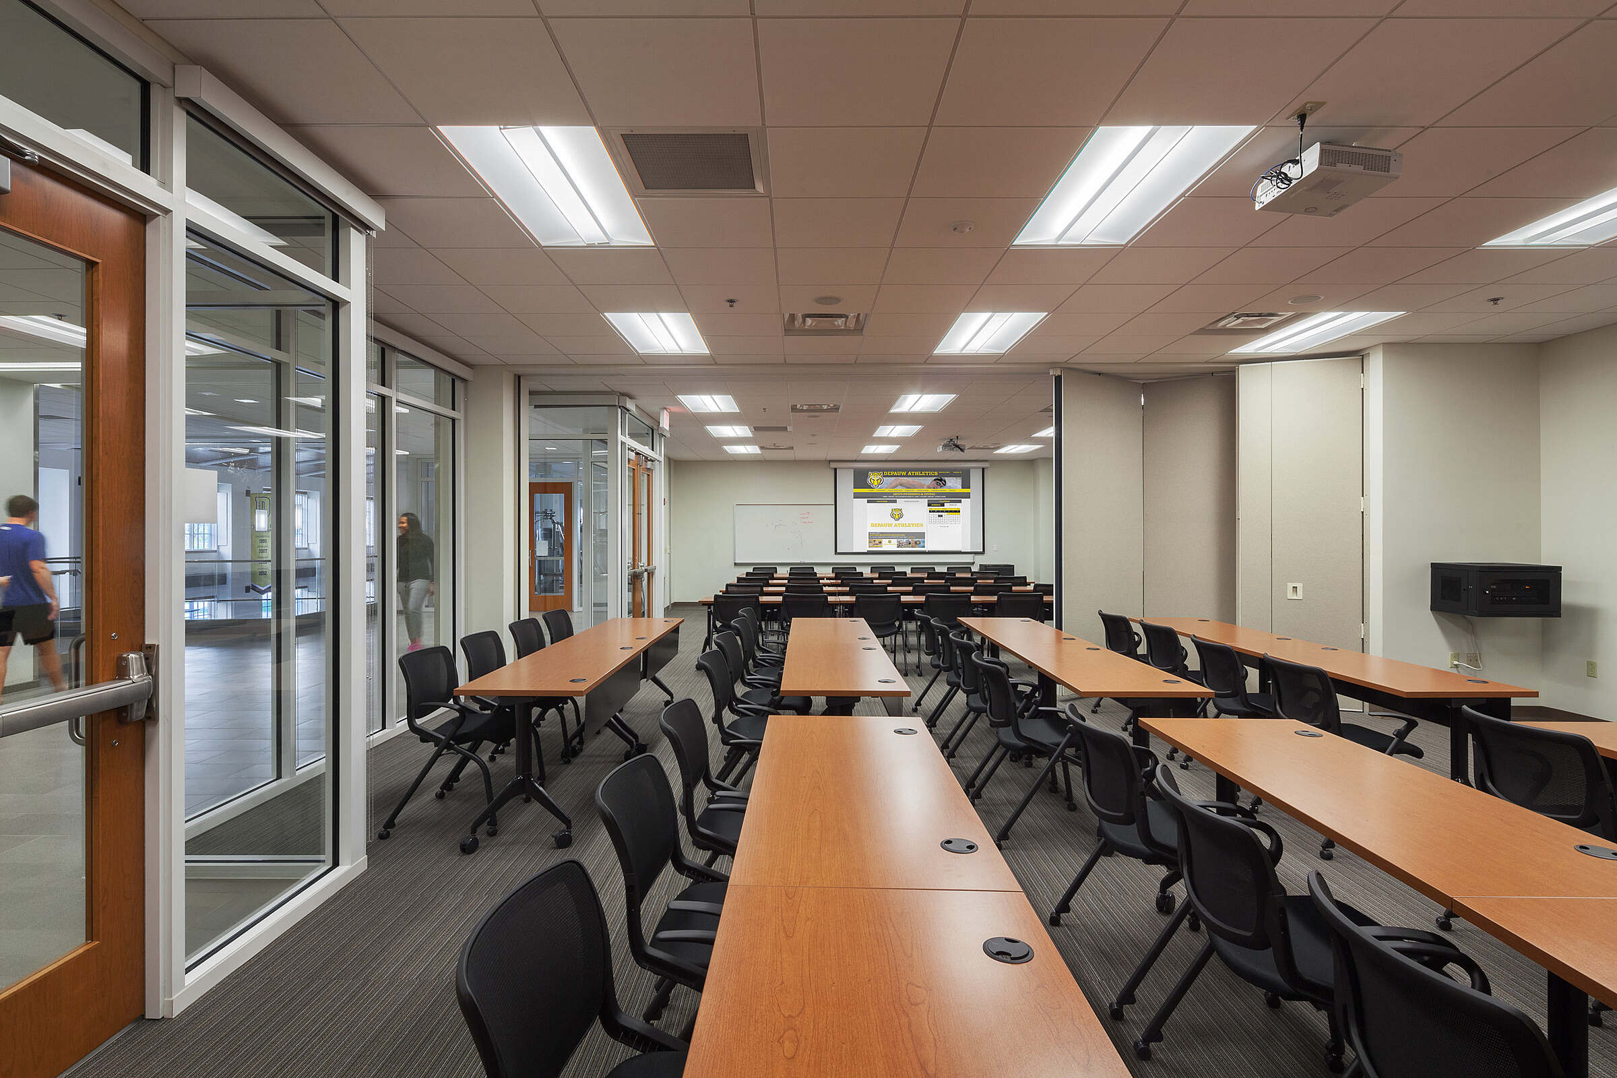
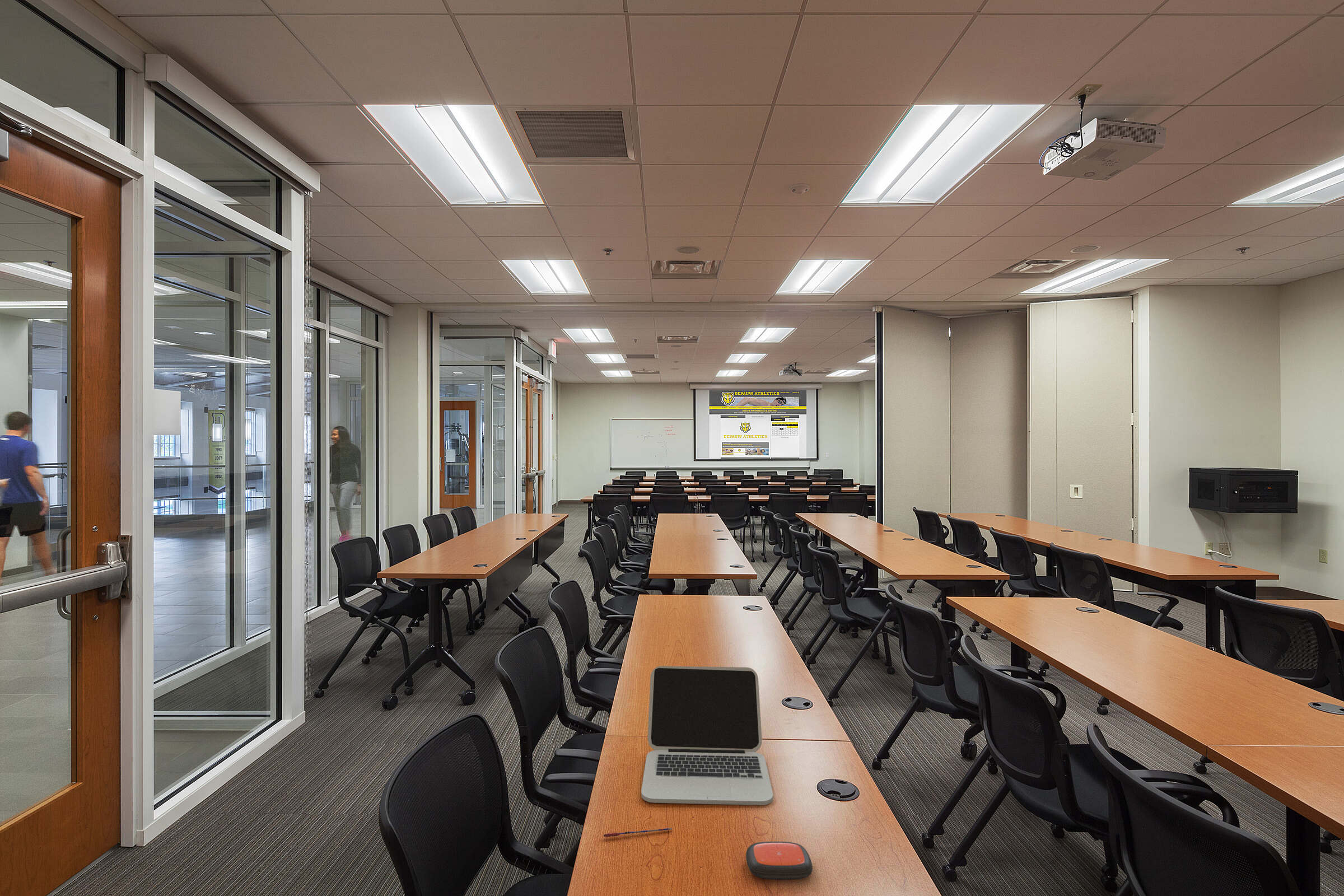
+ remote control [745,841,813,880]
+ pen [603,828,673,838]
+ laptop [641,665,774,806]
